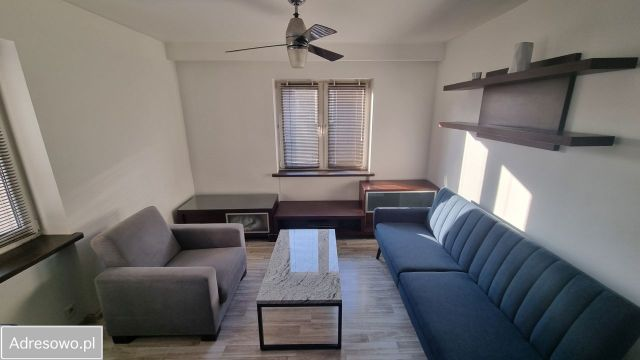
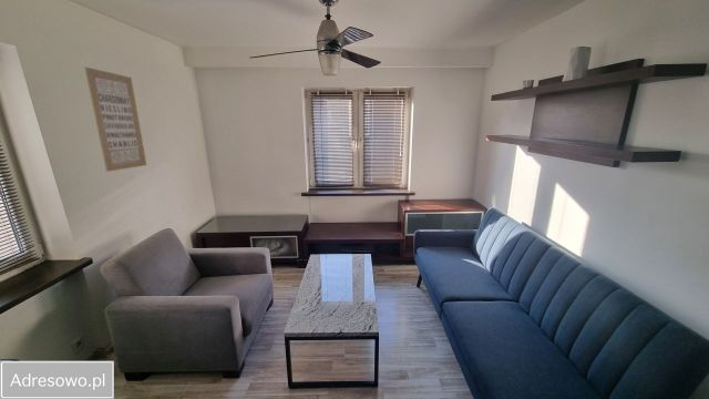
+ wall art [84,66,147,173]
